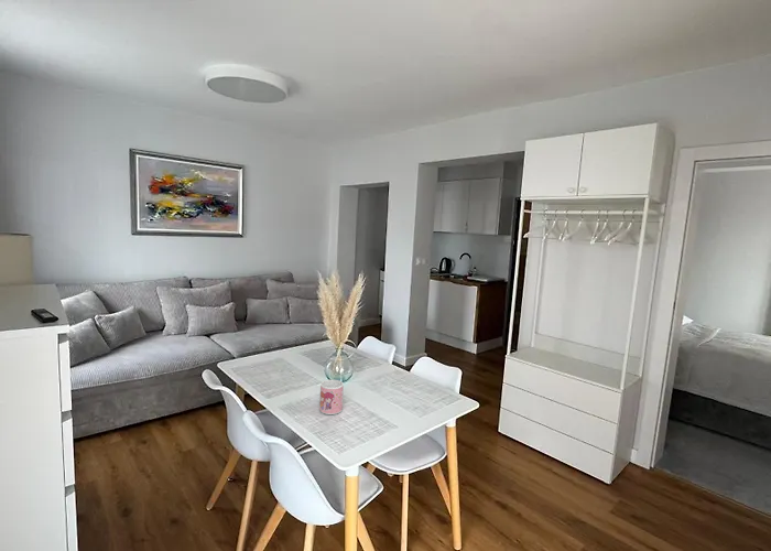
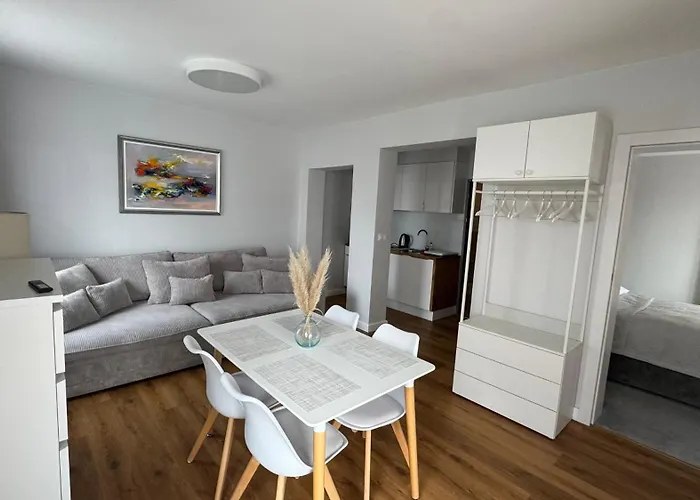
- mug [318,379,345,415]
